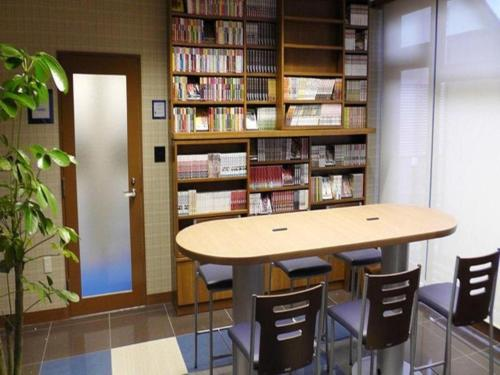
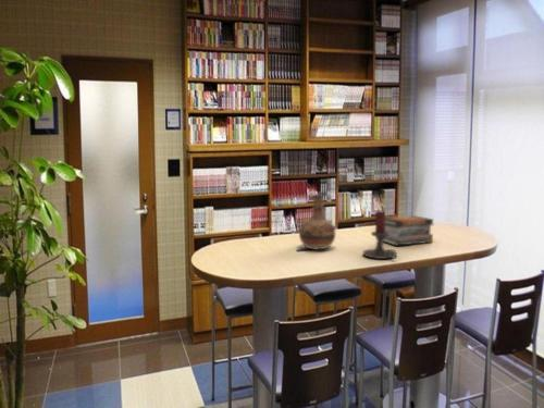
+ vase [298,195,336,250]
+ book stack [383,214,434,247]
+ candle holder [361,210,398,260]
